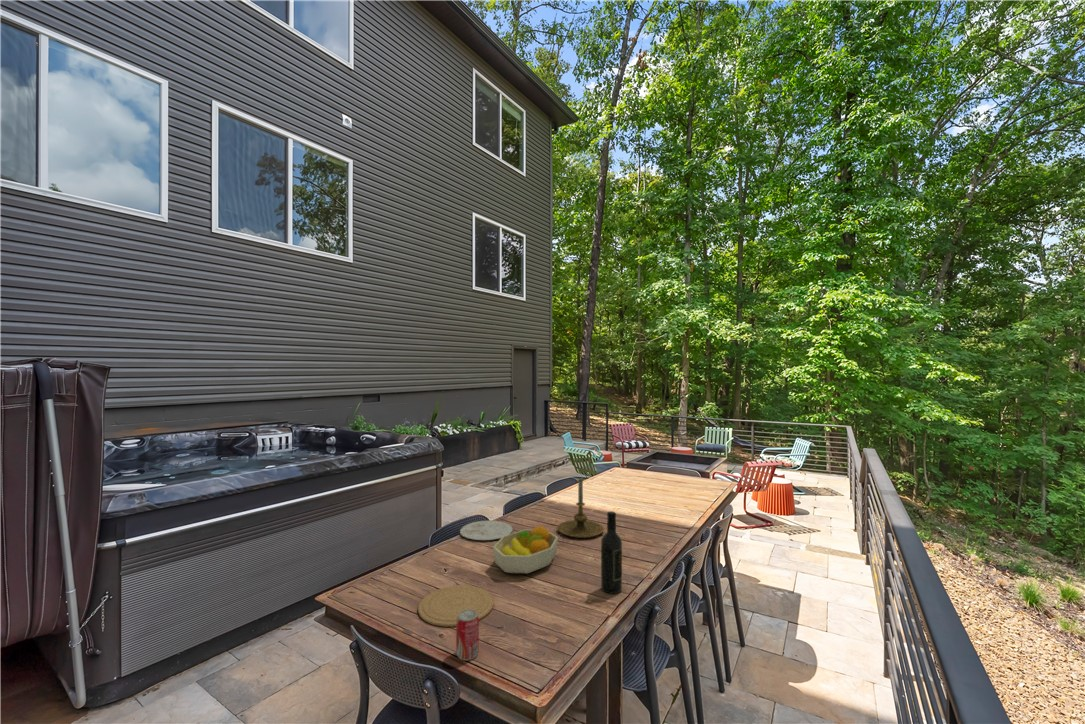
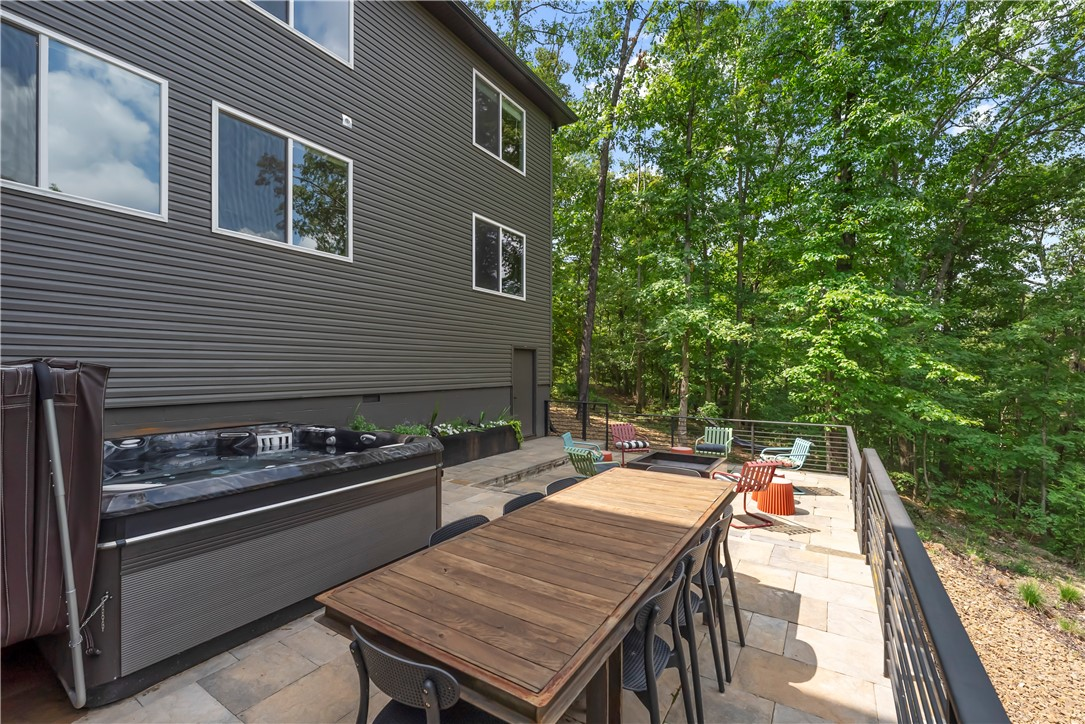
- plate [459,520,514,541]
- wine bottle [600,510,623,595]
- plate [417,584,495,628]
- beverage can [455,610,480,661]
- candle holder [556,478,605,539]
- fruit bowl [492,524,559,575]
